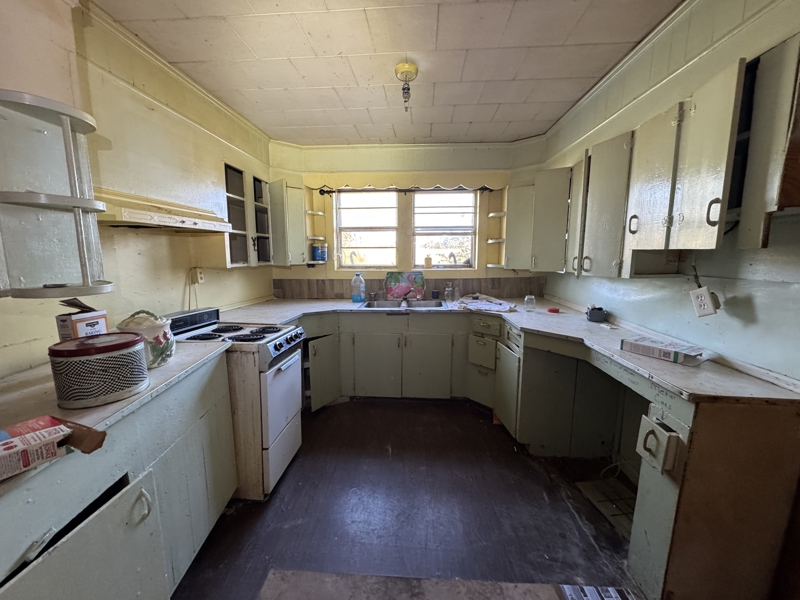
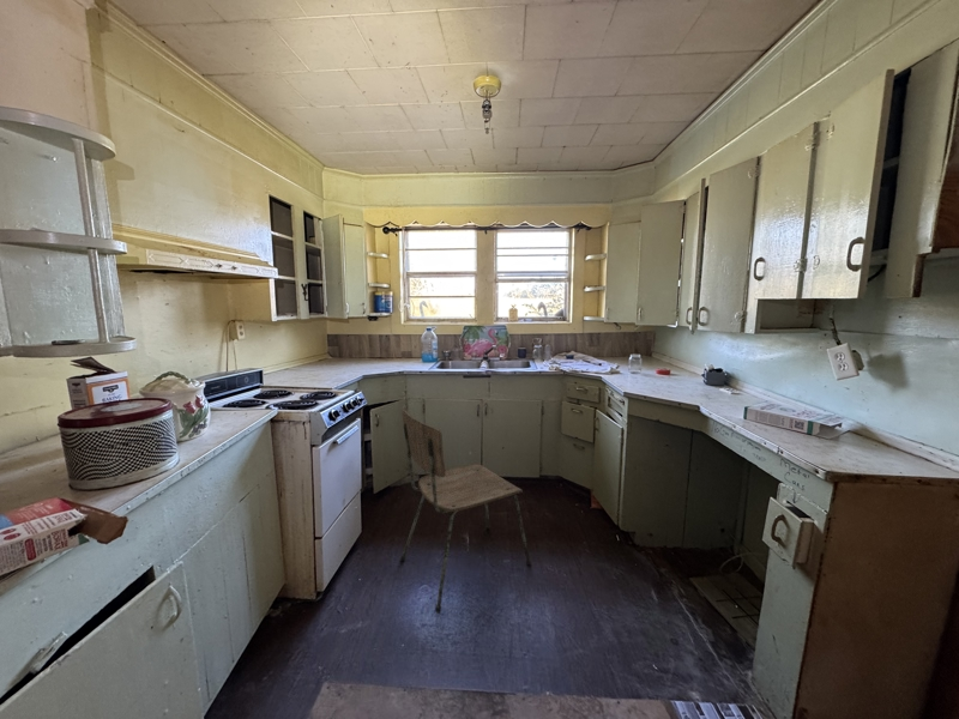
+ dining chair [399,409,532,614]
